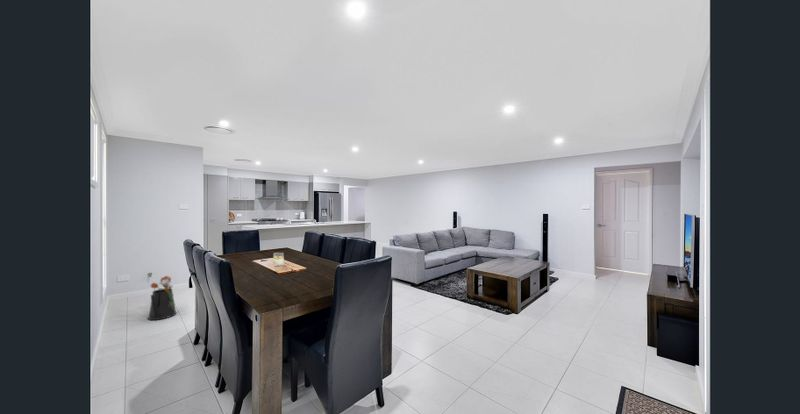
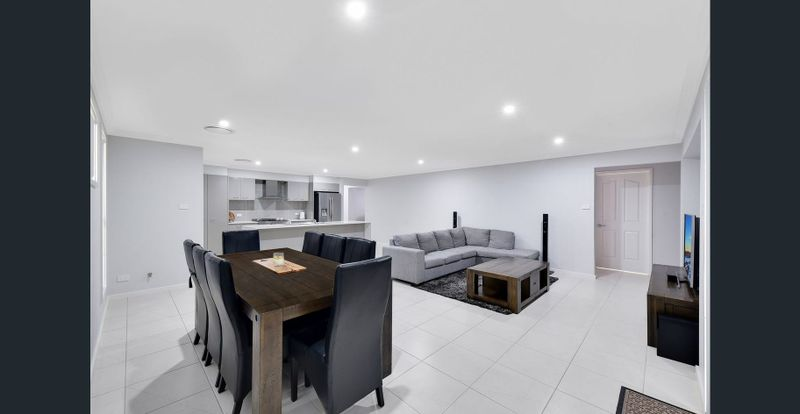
- watering can [147,275,178,321]
